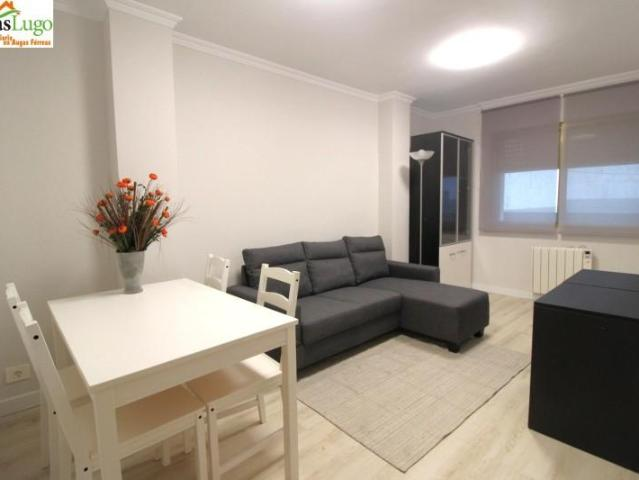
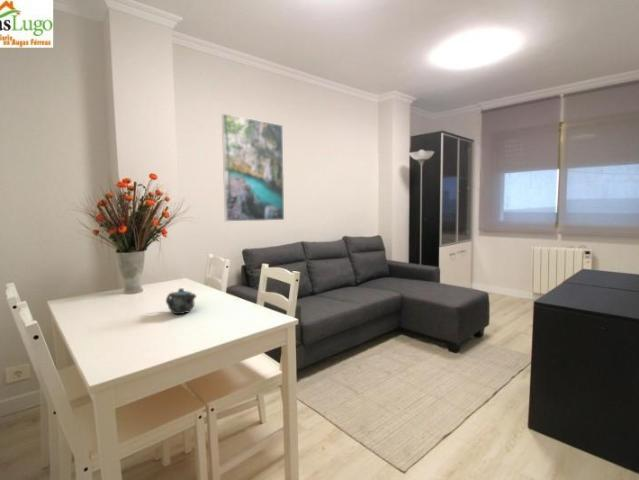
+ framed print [221,113,285,222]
+ chinaware [165,287,197,315]
